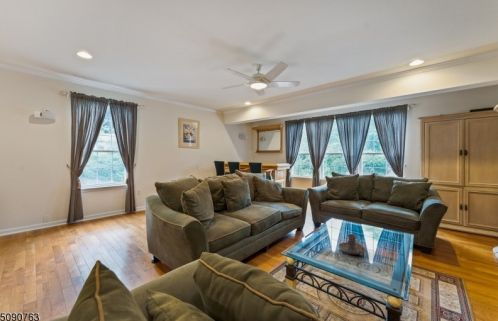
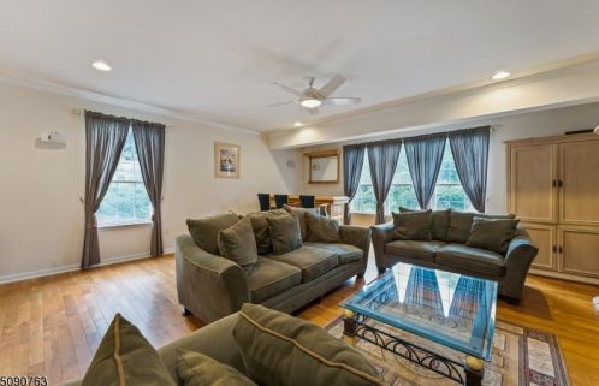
- candle holder [338,233,367,256]
